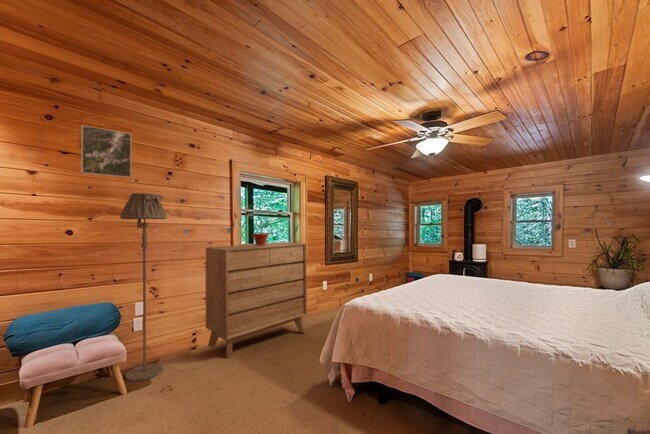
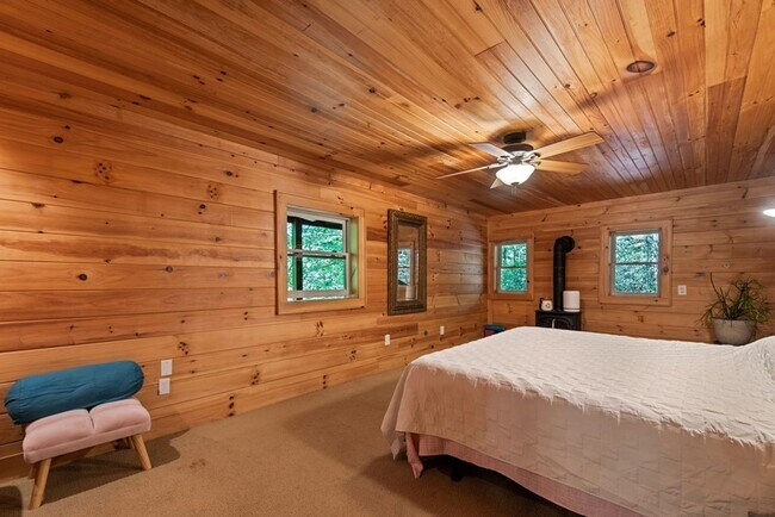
- floor lamp [119,192,168,382]
- potted plant [251,218,270,245]
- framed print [80,124,132,179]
- dresser [205,241,308,360]
